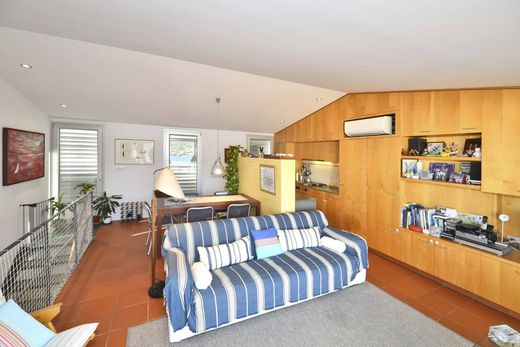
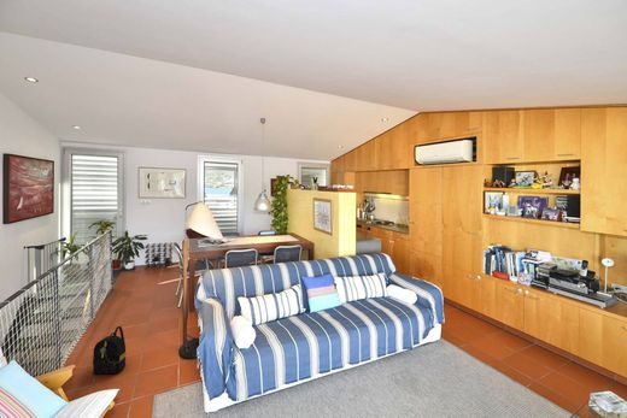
+ backpack [92,325,127,375]
